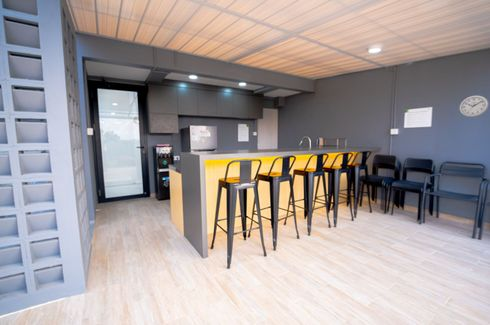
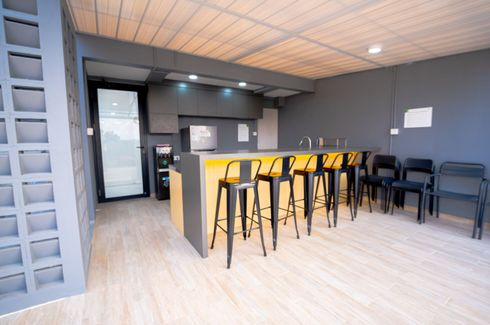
- wall clock [458,94,490,118]
